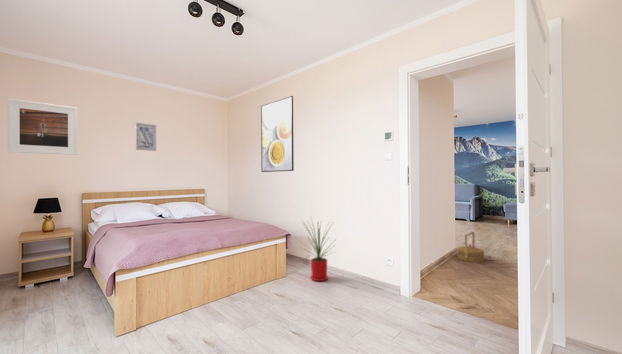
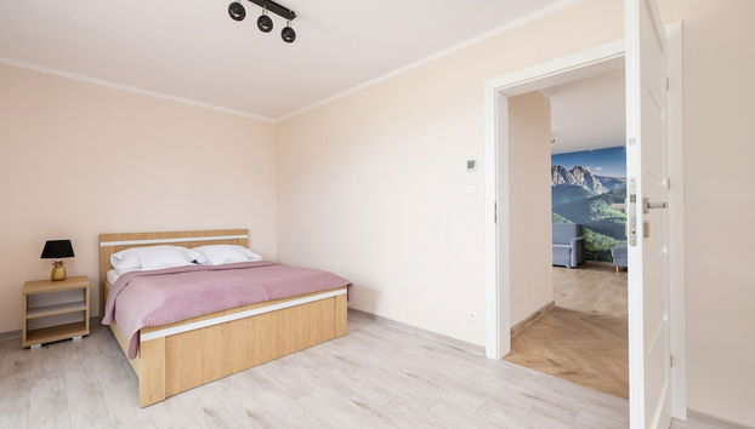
- wall art [135,122,157,152]
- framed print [260,95,295,173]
- house plant [292,217,336,282]
- basket [456,231,485,263]
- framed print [7,97,79,156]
